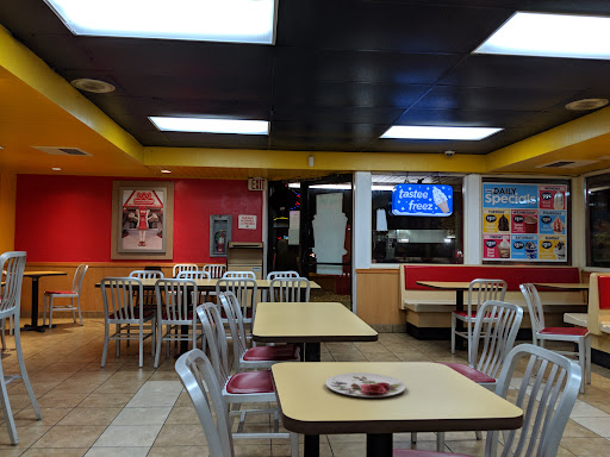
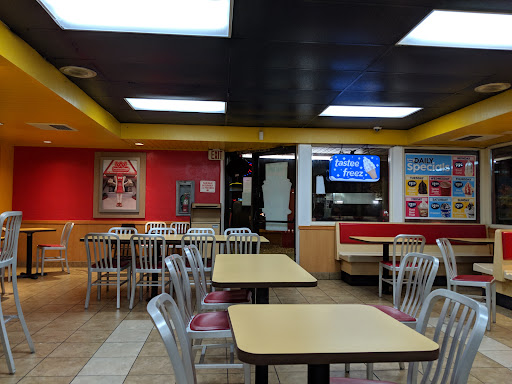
- plate [324,371,406,399]
